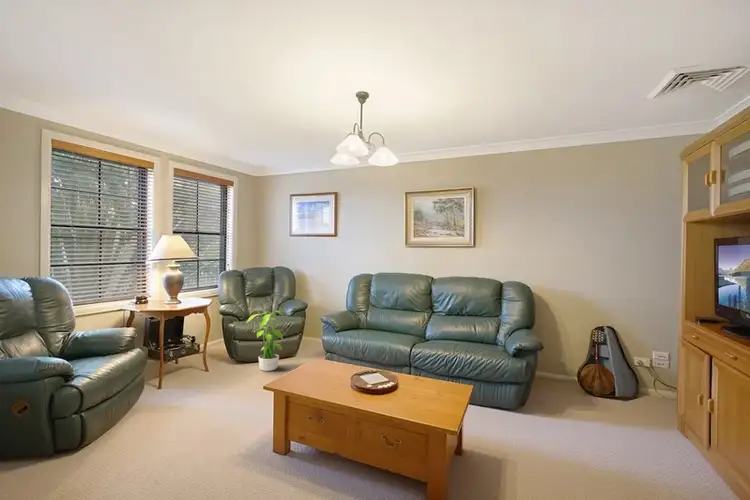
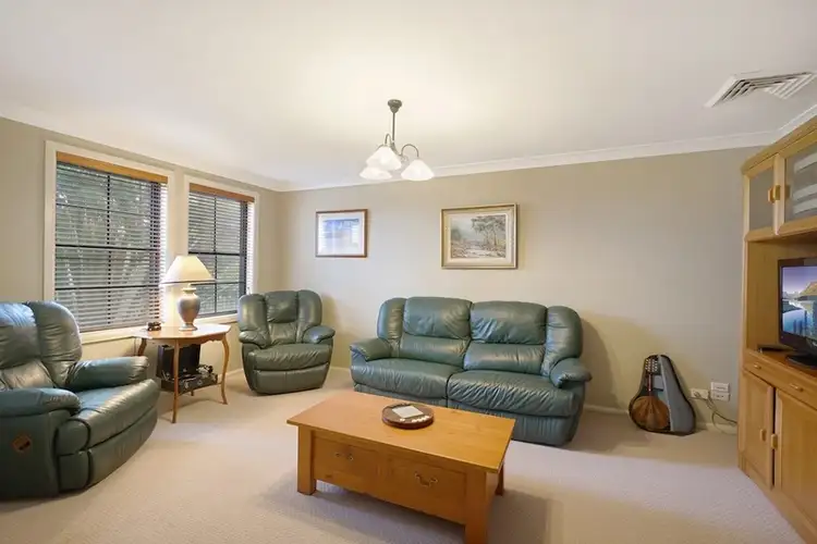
- potted plant [246,309,286,372]
